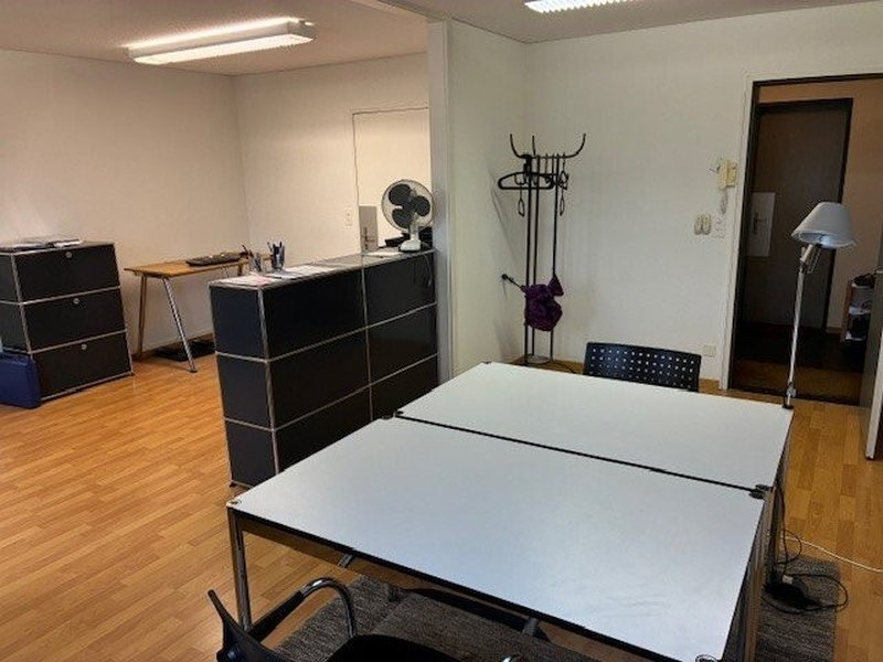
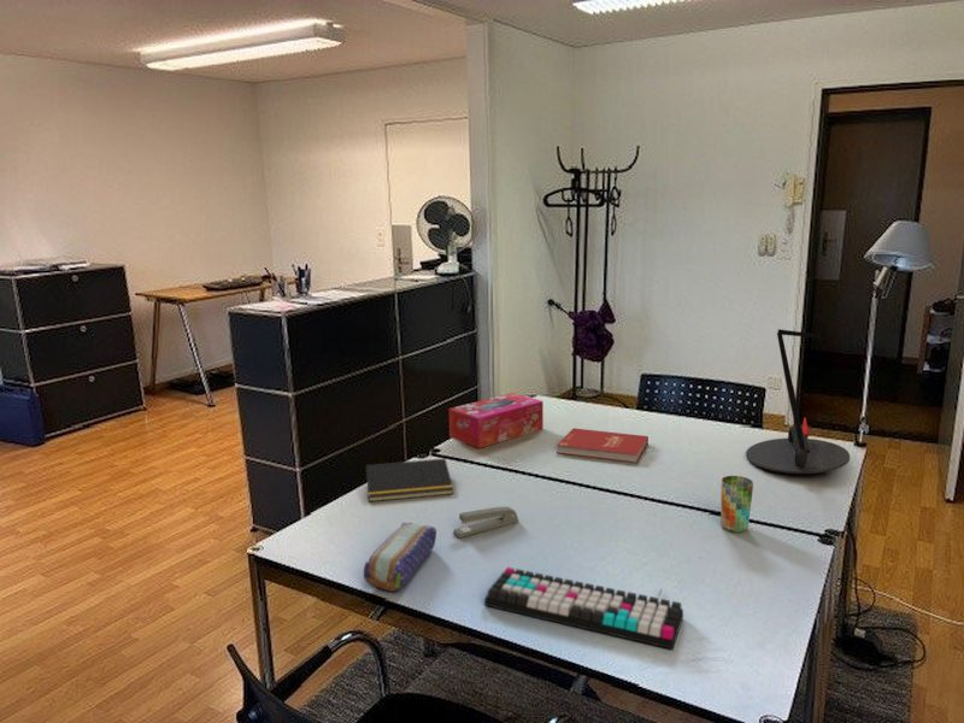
+ keyboard [483,566,684,651]
+ stapler [452,506,519,539]
+ notepad [364,458,454,502]
+ pencil case [363,522,437,593]
+ desk lamp [745,328,851,475]
+ tissue box [448,392,545,449]
+ book [556,427,649,464]
+ cup [719,475,754,534]
